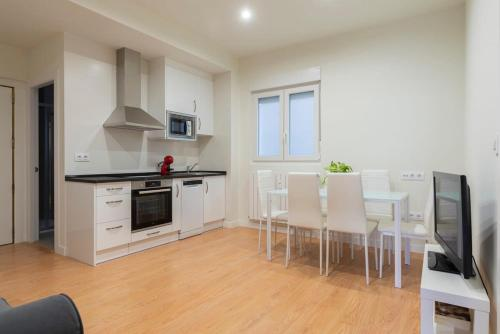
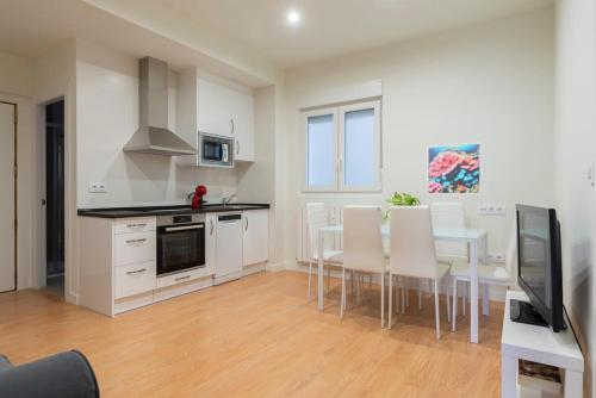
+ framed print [426,142,483,195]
